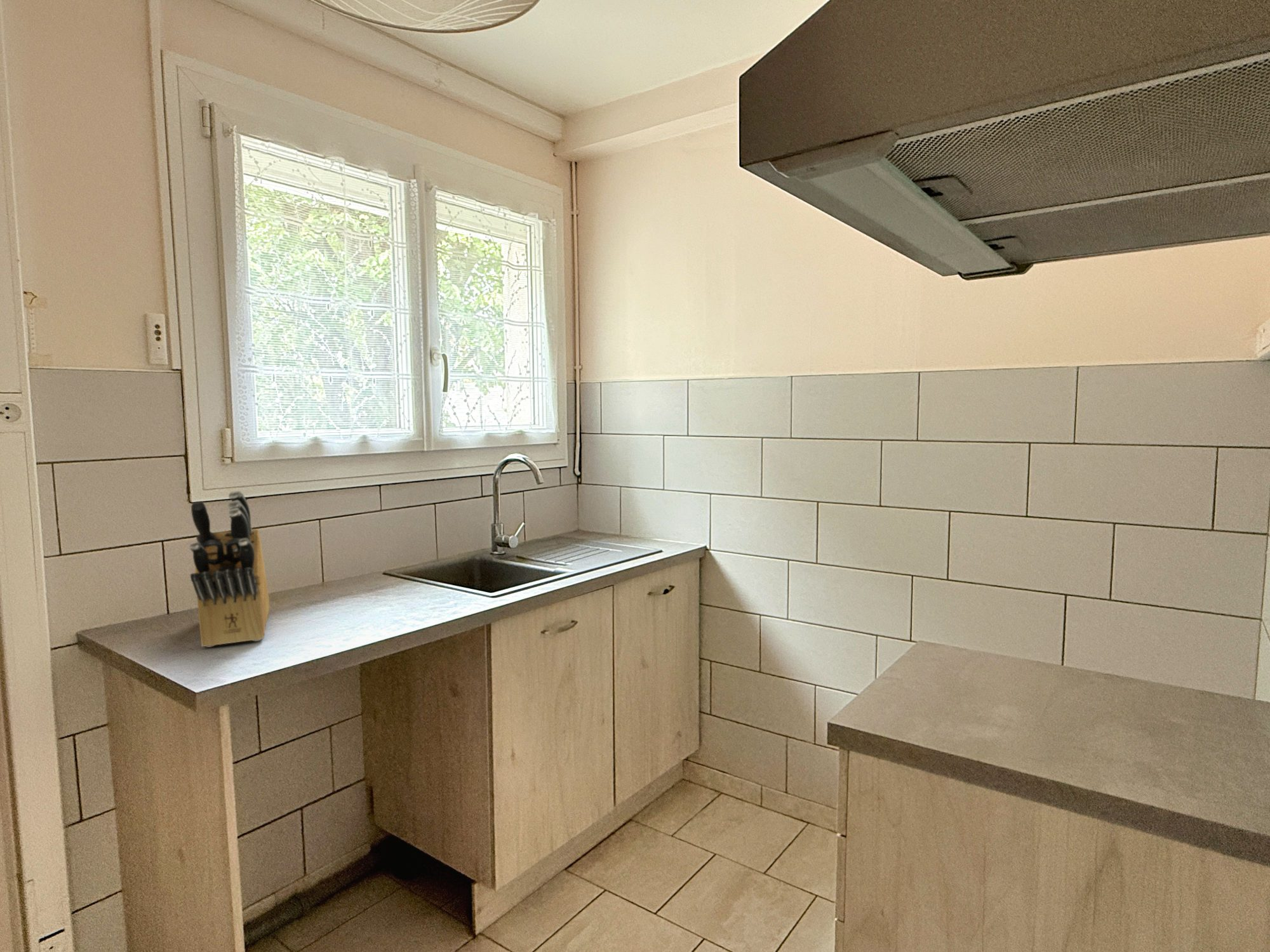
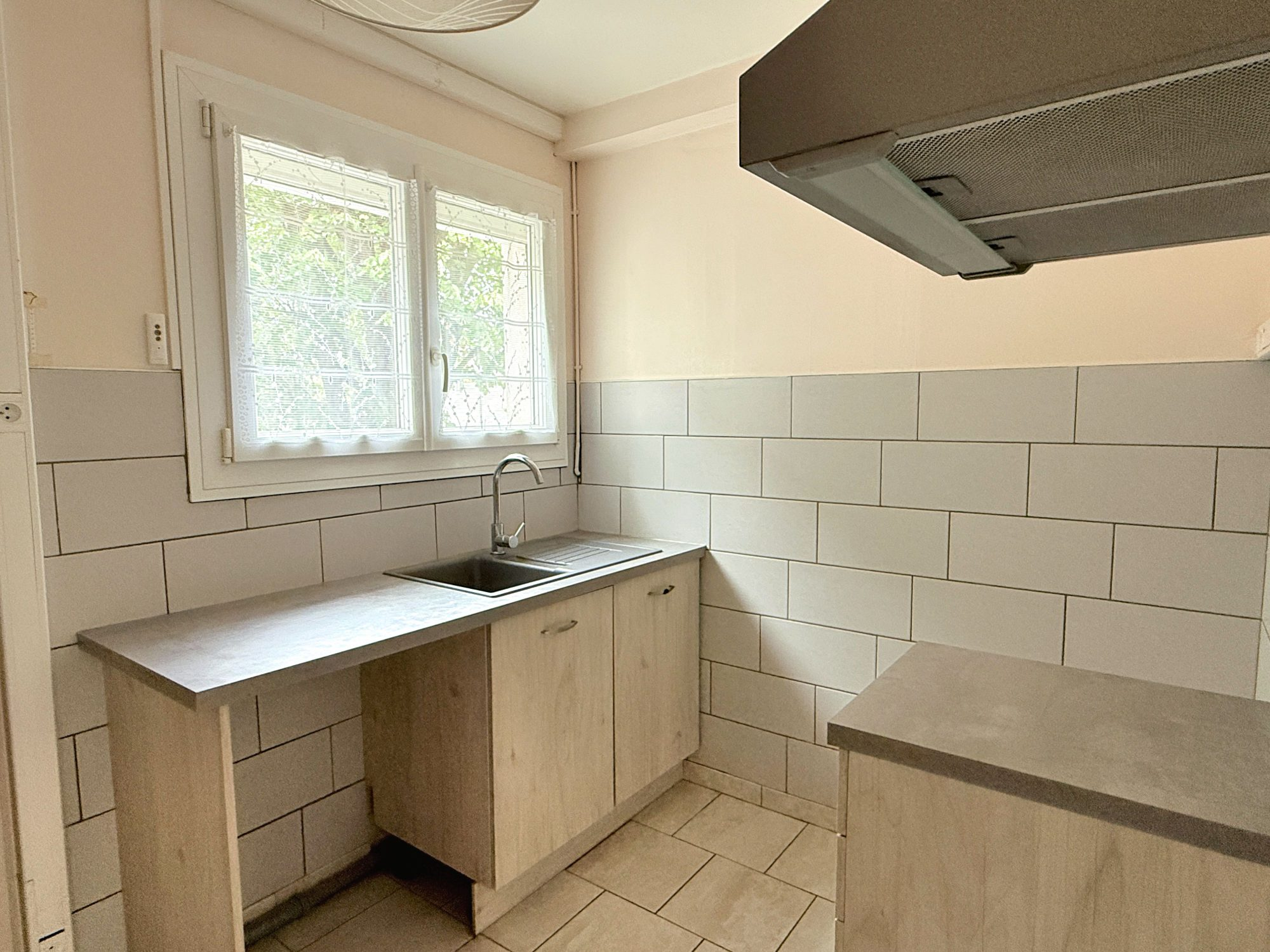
- knife block [189,490,270,648]
